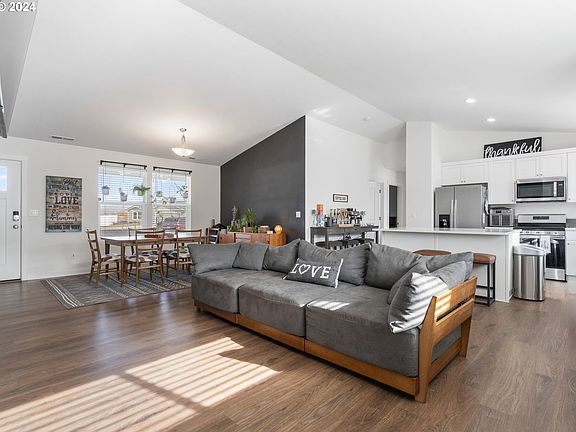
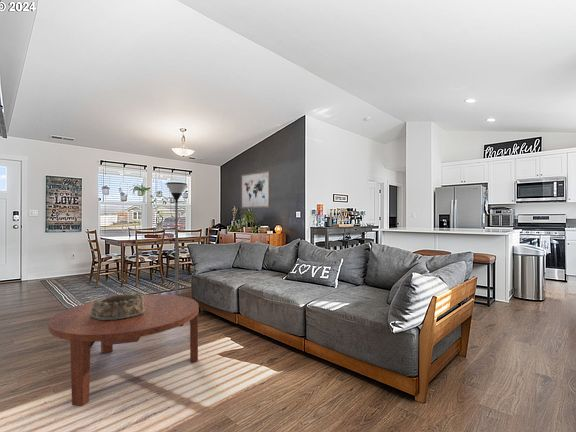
+ wall art [240,169,271,209]
+ floor lamp [165,181,188,296]
+ coffee table [48,294,200,407]
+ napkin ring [91,291,145,320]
